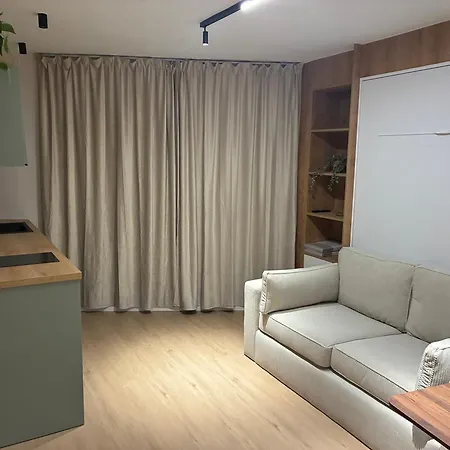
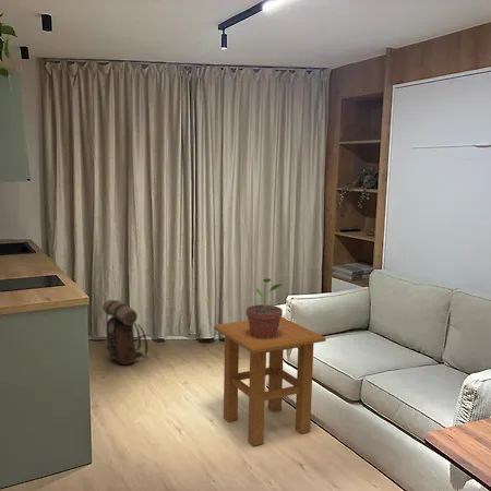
+ side table [213,316,327,447]
+ backpack [101,299,151,366]
+ potted plant [246,277,284,339]
